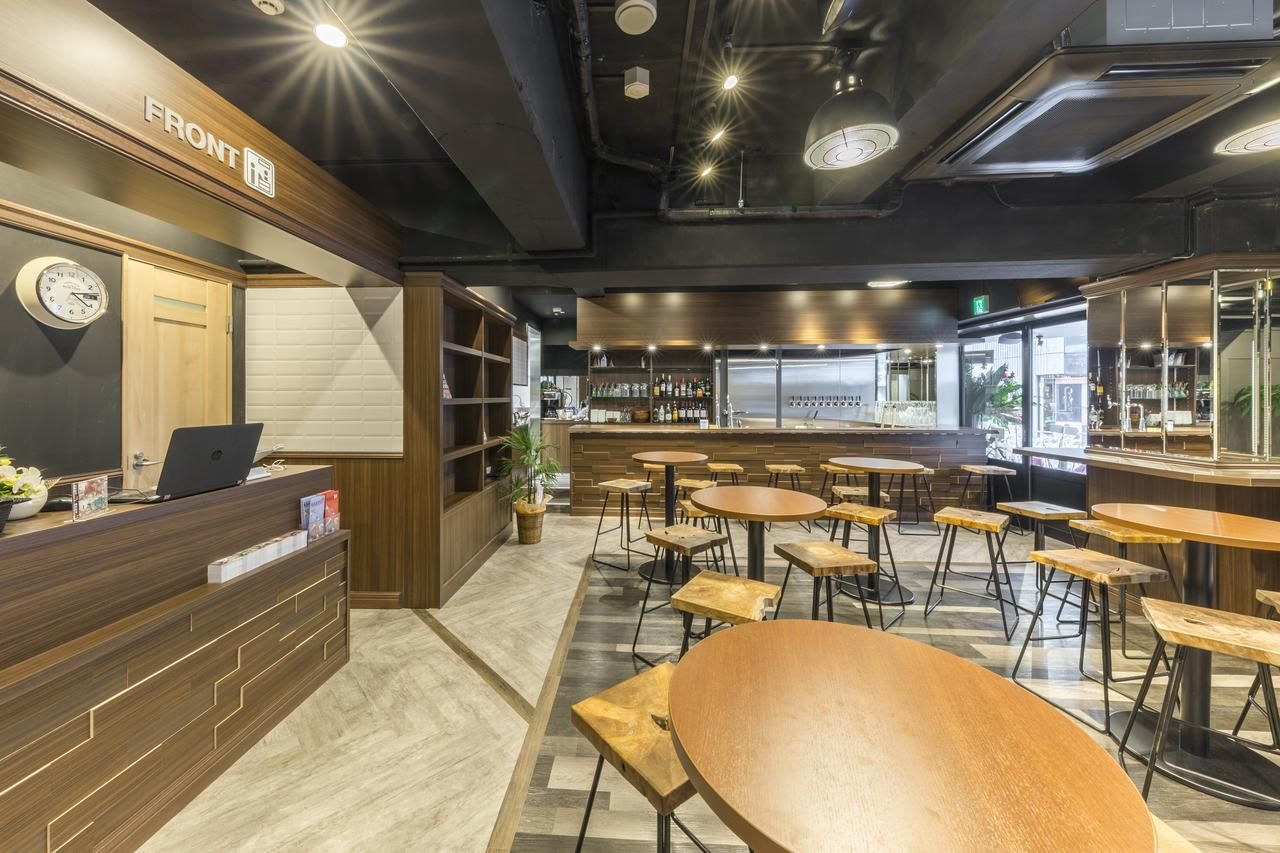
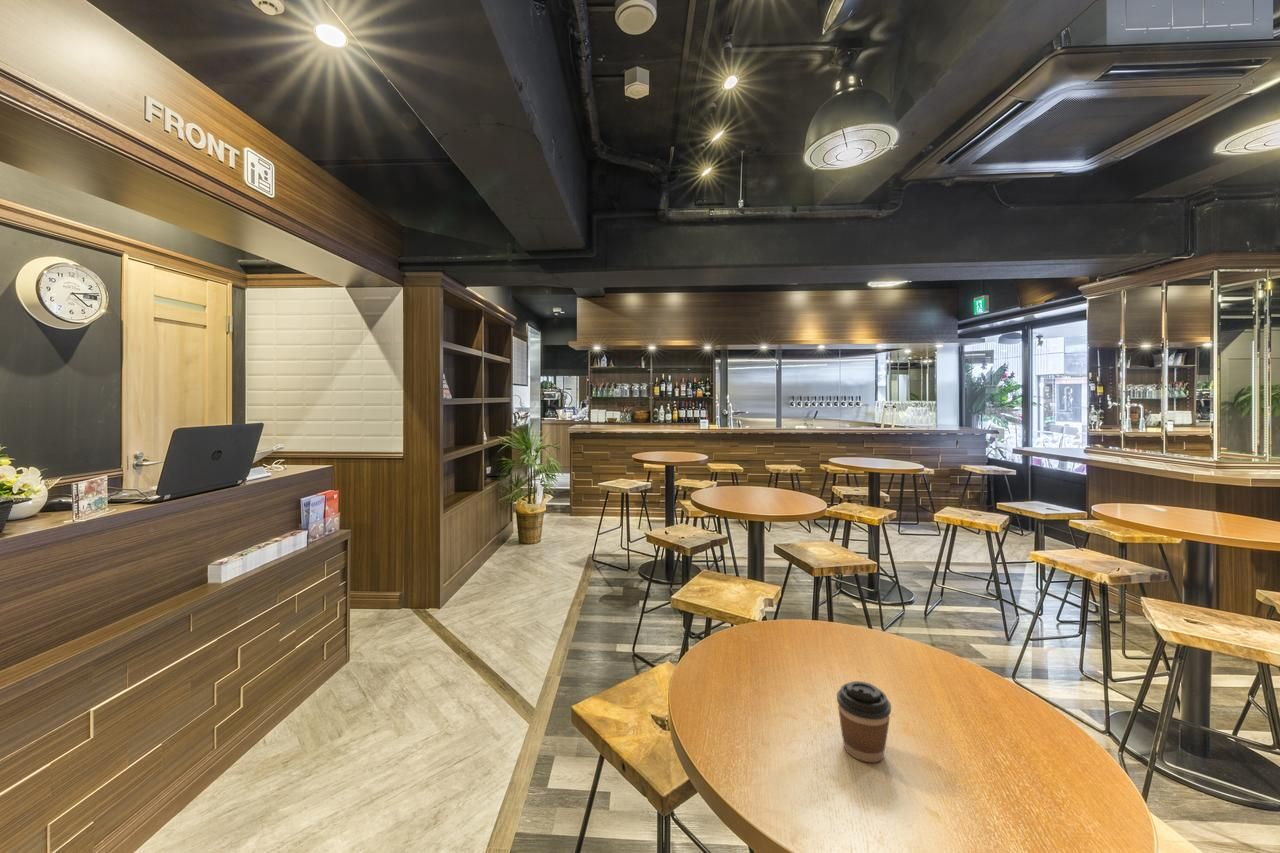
+ coffee cup [836,680,892,763]
